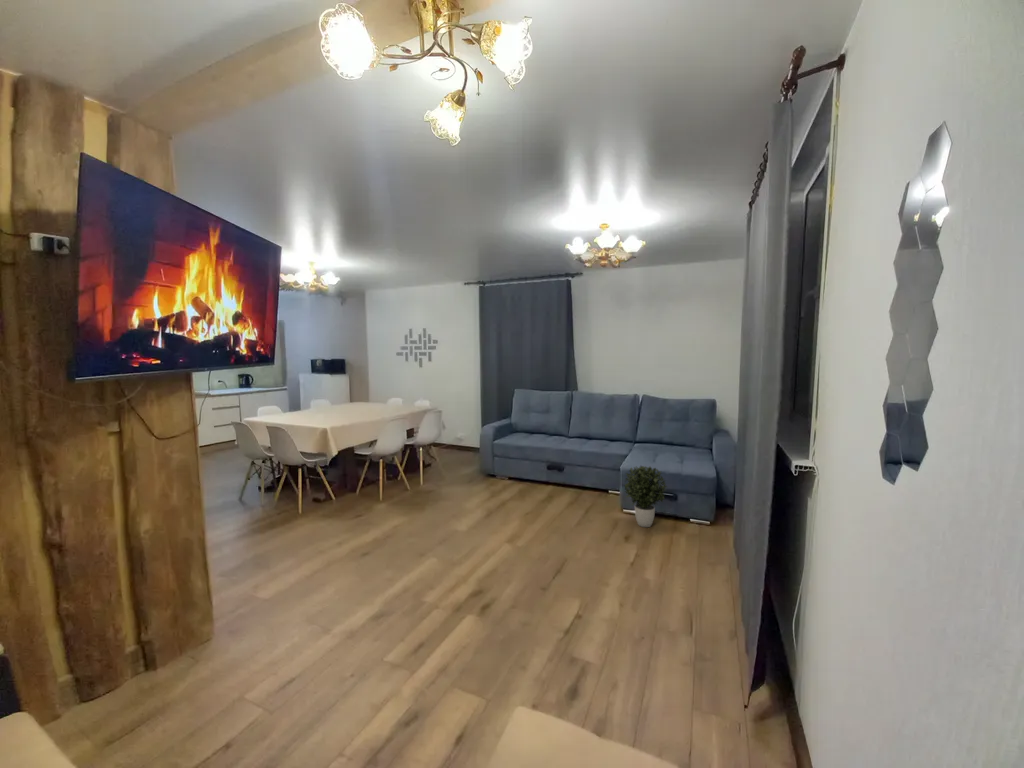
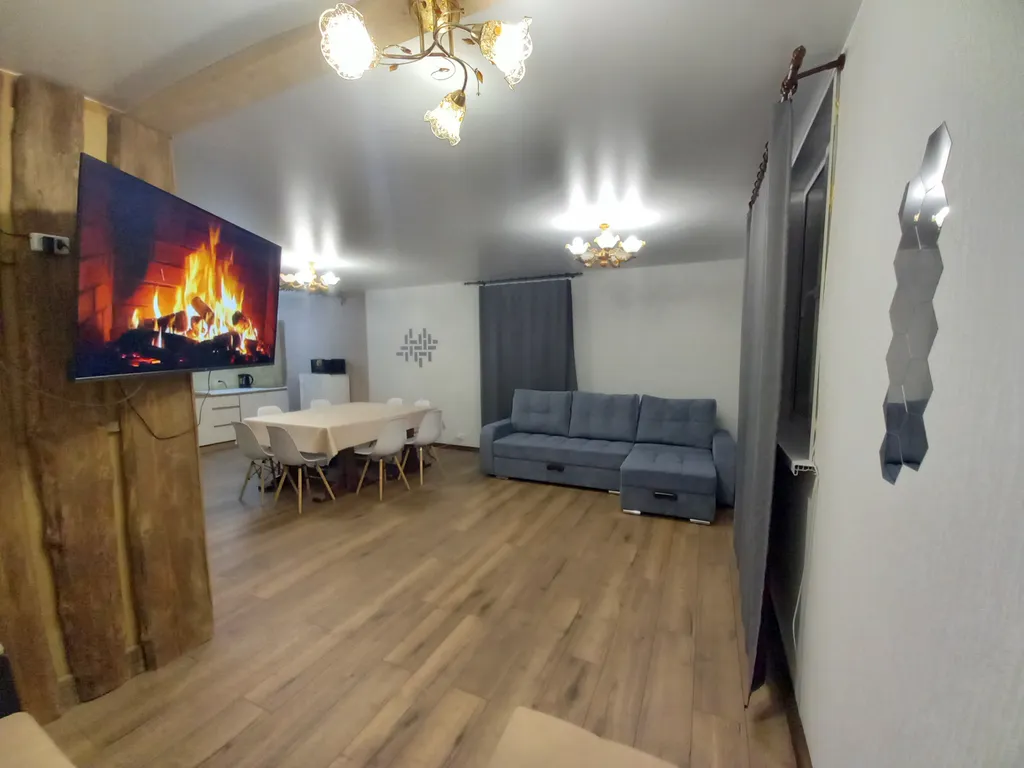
- potted plant [624,465,668,528]
